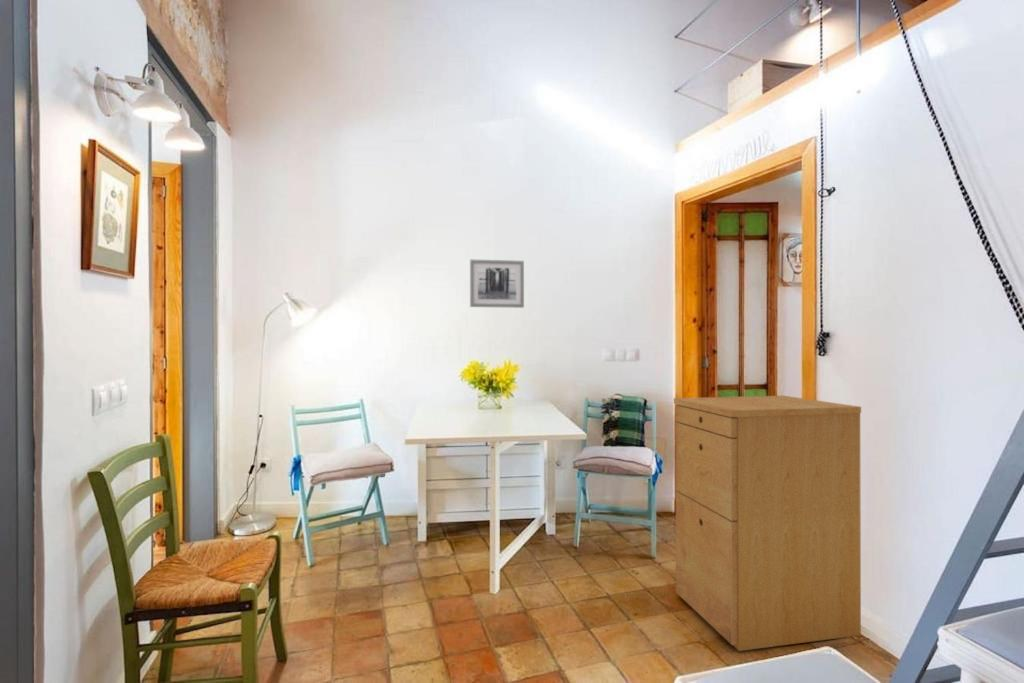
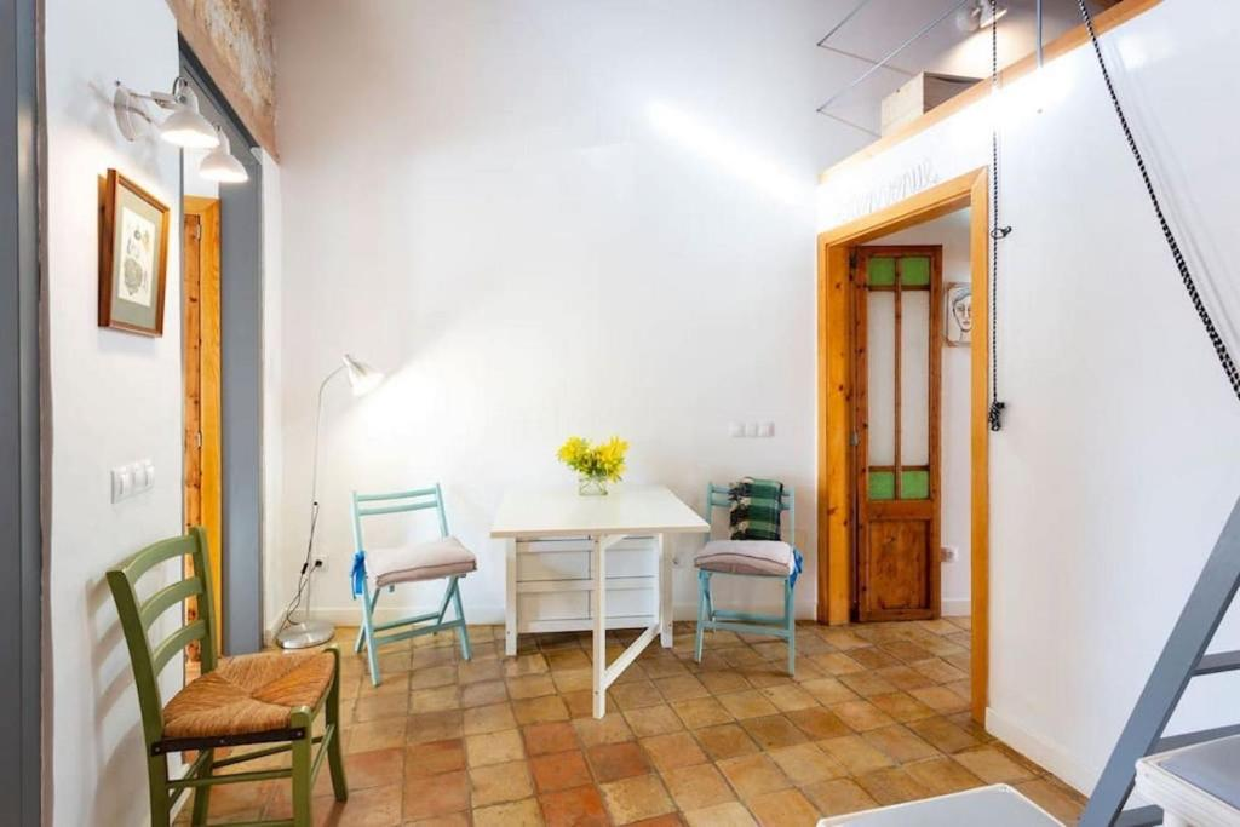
- wall art [469,258,525,309]
- filing cabinet [673,395,862,652]
